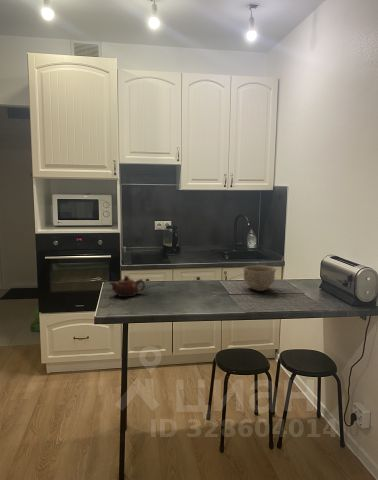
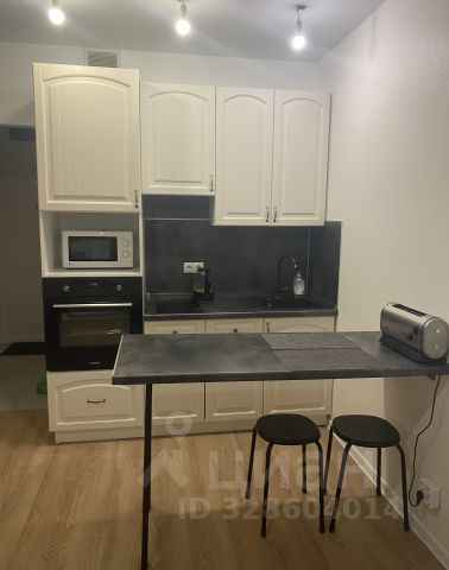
- teapot [109,274,146,298]
- bowl [242,264,277,292]
